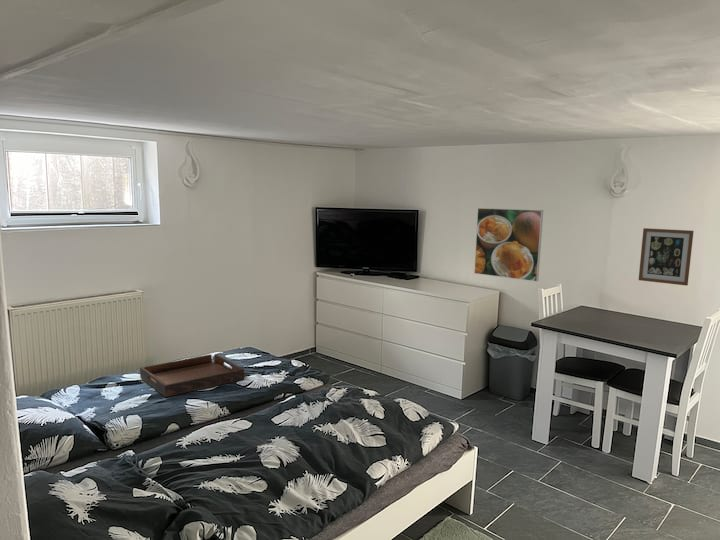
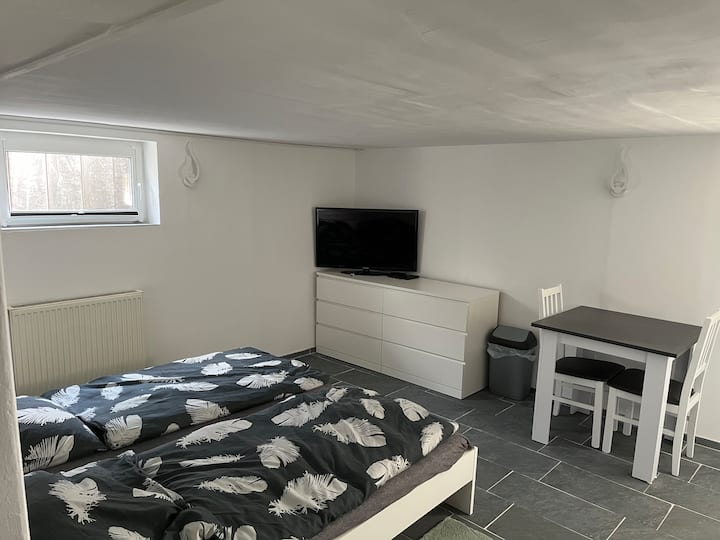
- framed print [473,207,544,282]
- wall art [638,227,695,287]
- serving tray [139,353,245,398]
